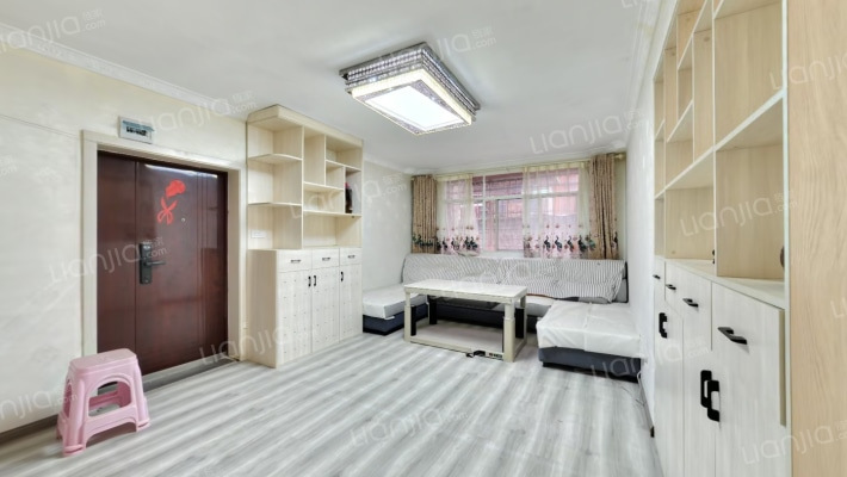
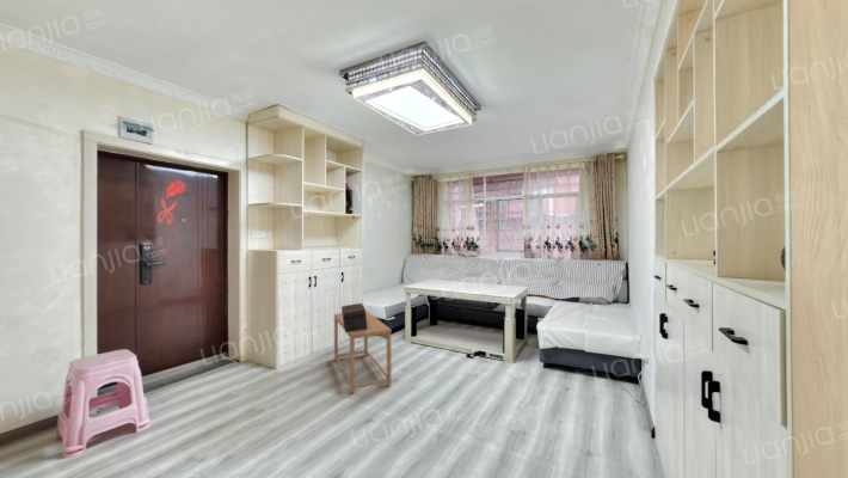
+ decorative box [340,302,368,333]
+ side table [333,310,393,394]
